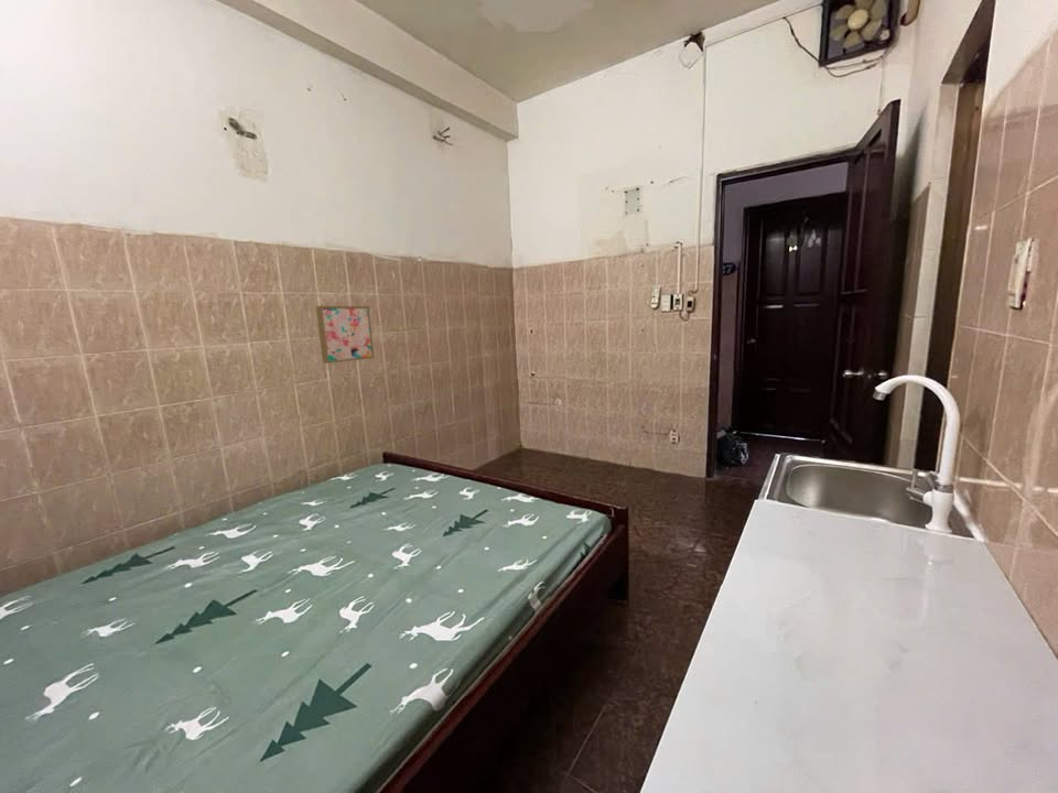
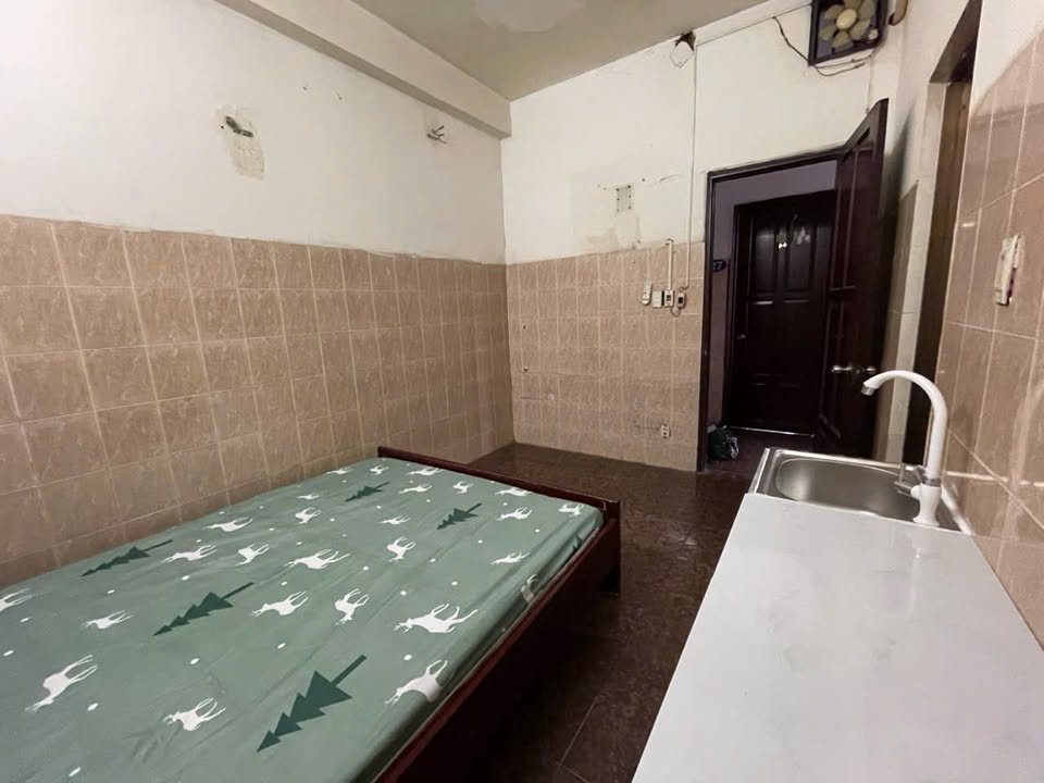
- wall art [315,305,375,365]
